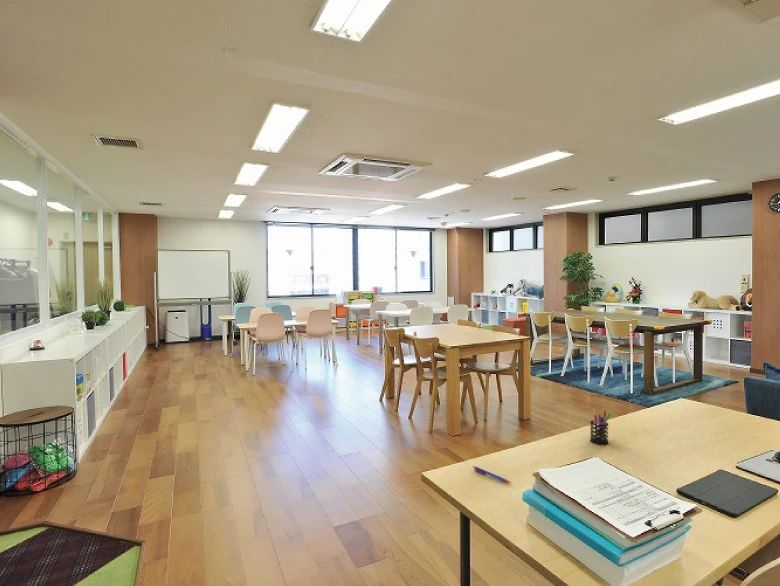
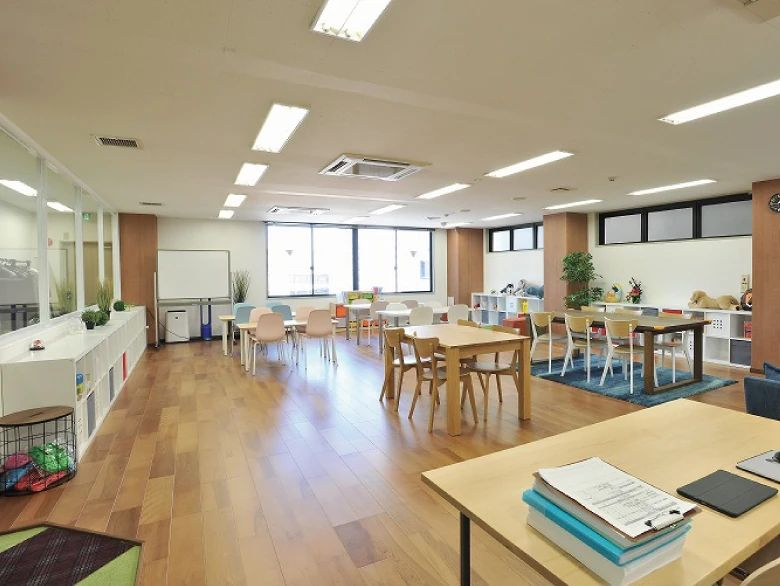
- pen [472,465,512,484]
- pen holder [589,408,612,446]
